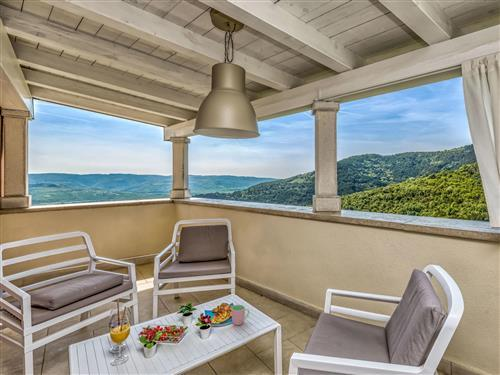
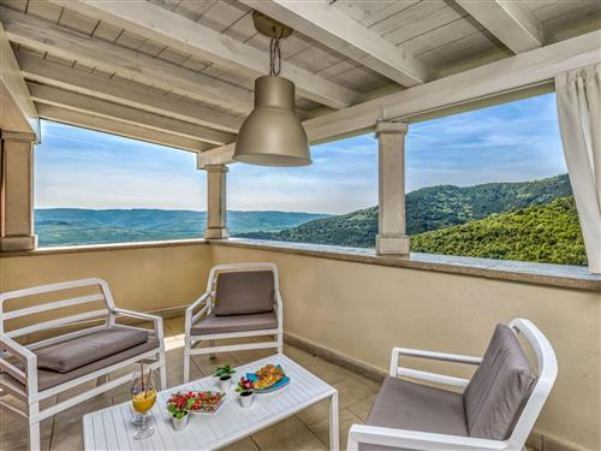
- cup [230,304,250,326]
